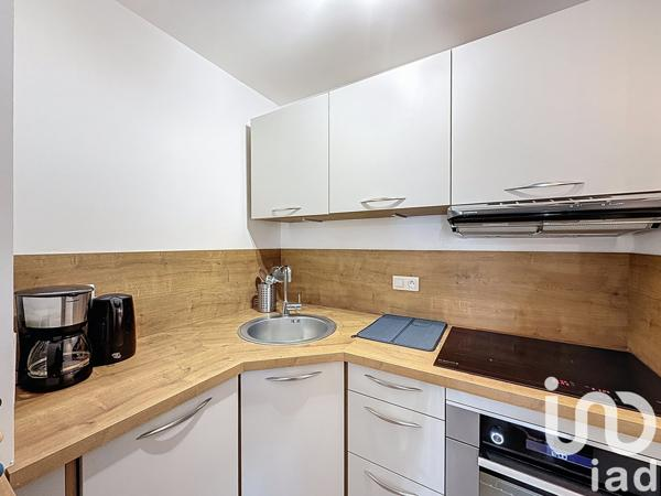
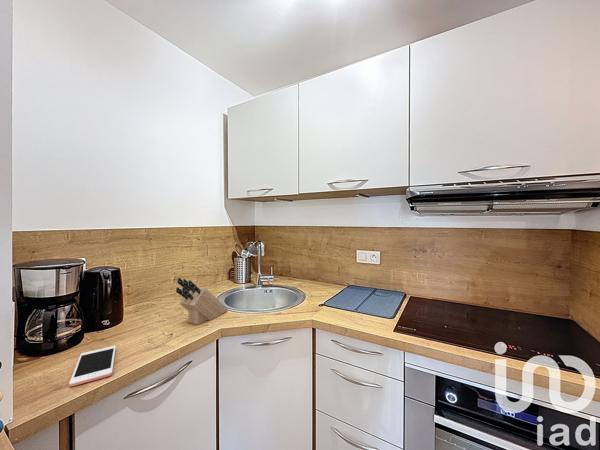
+ cell phone [68,345,117,388]
+ knife block [175,277,229,325]
